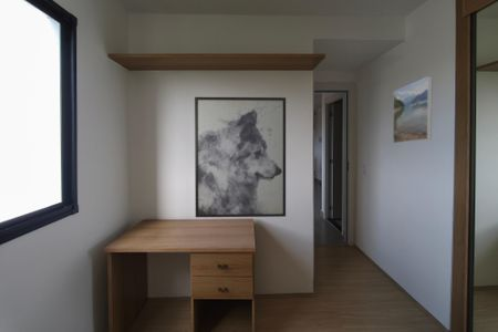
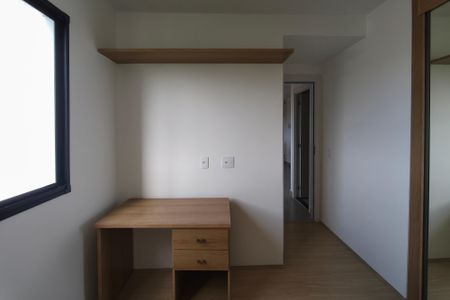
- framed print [392,75,433,144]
- wall art [194,96,287,218]
